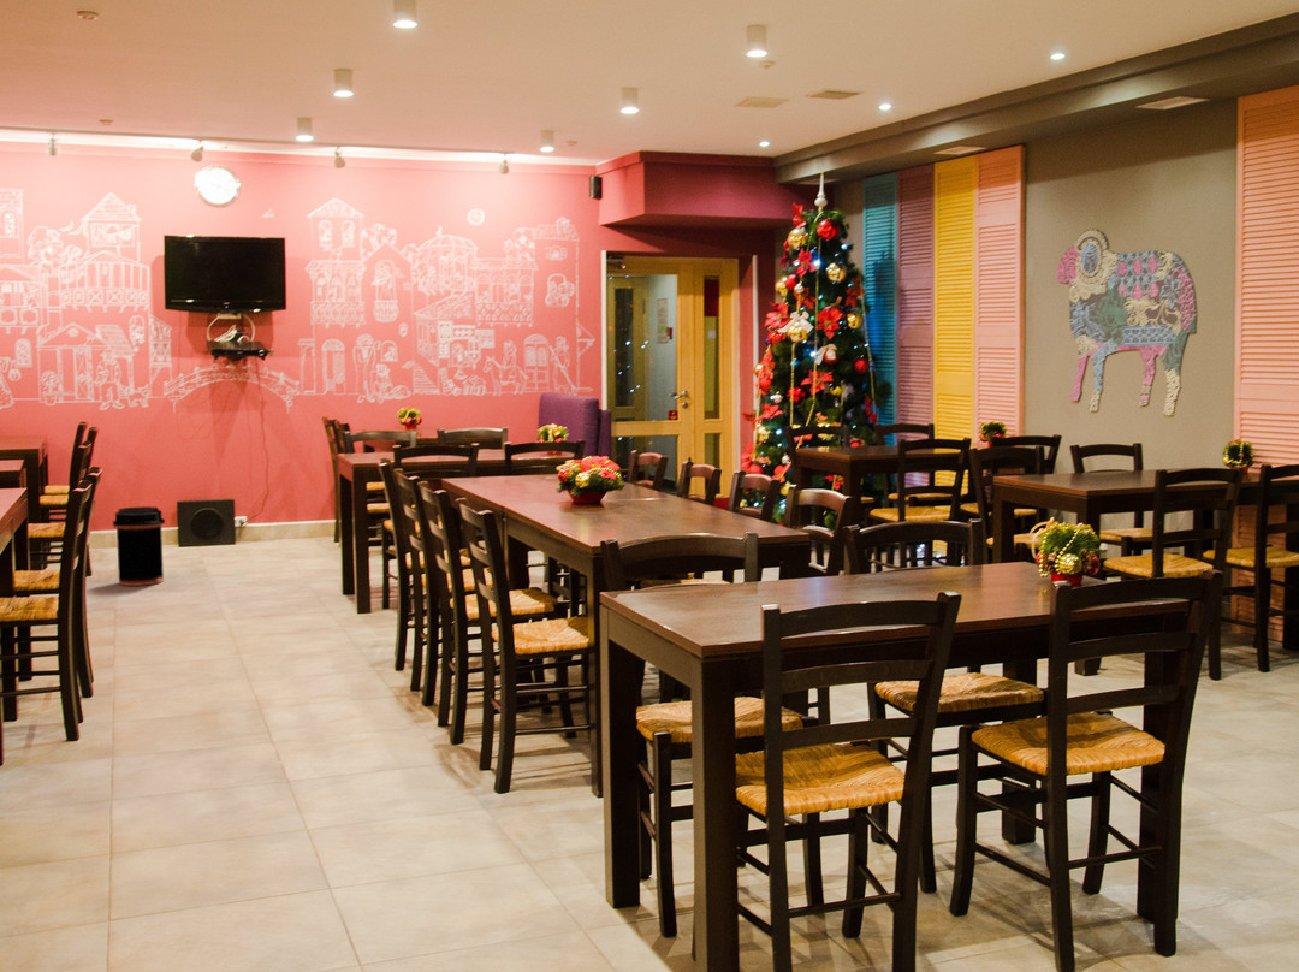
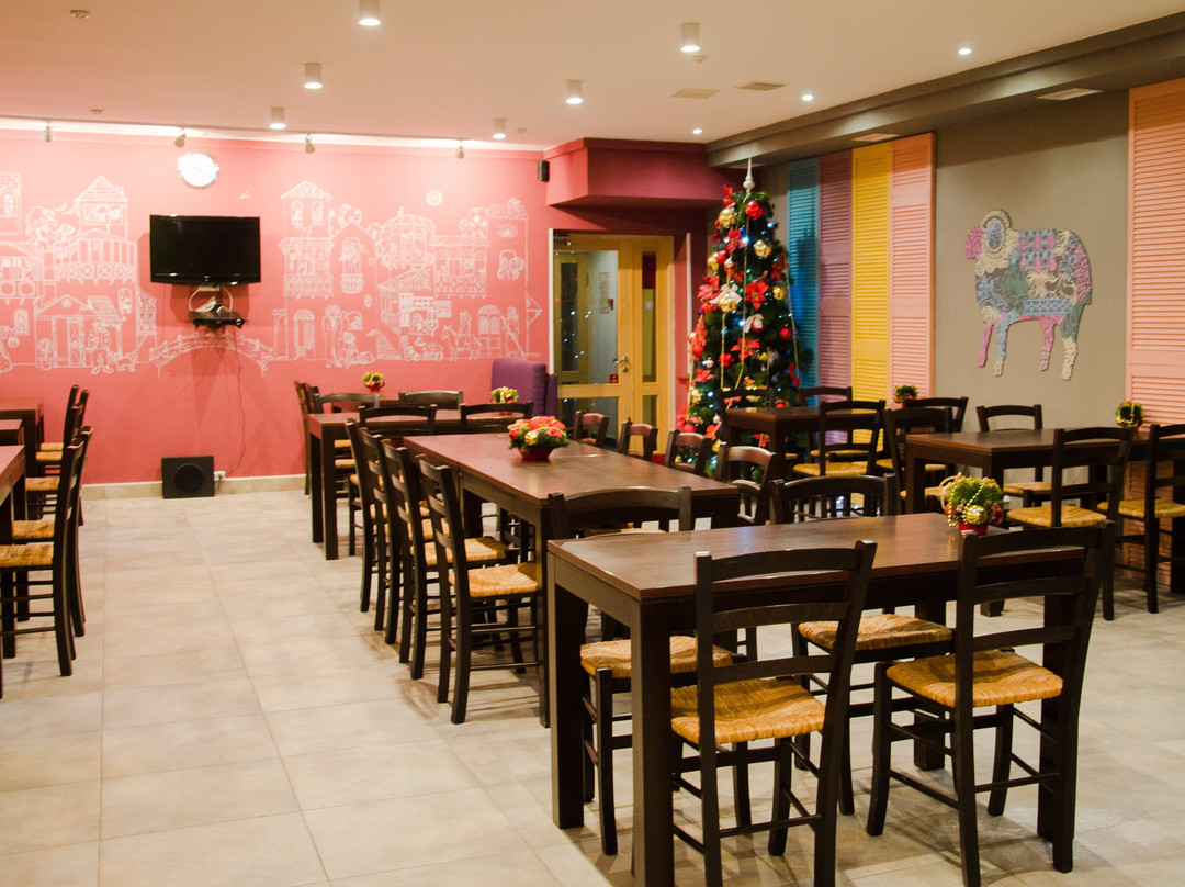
- trash can [112,505,166,587]
